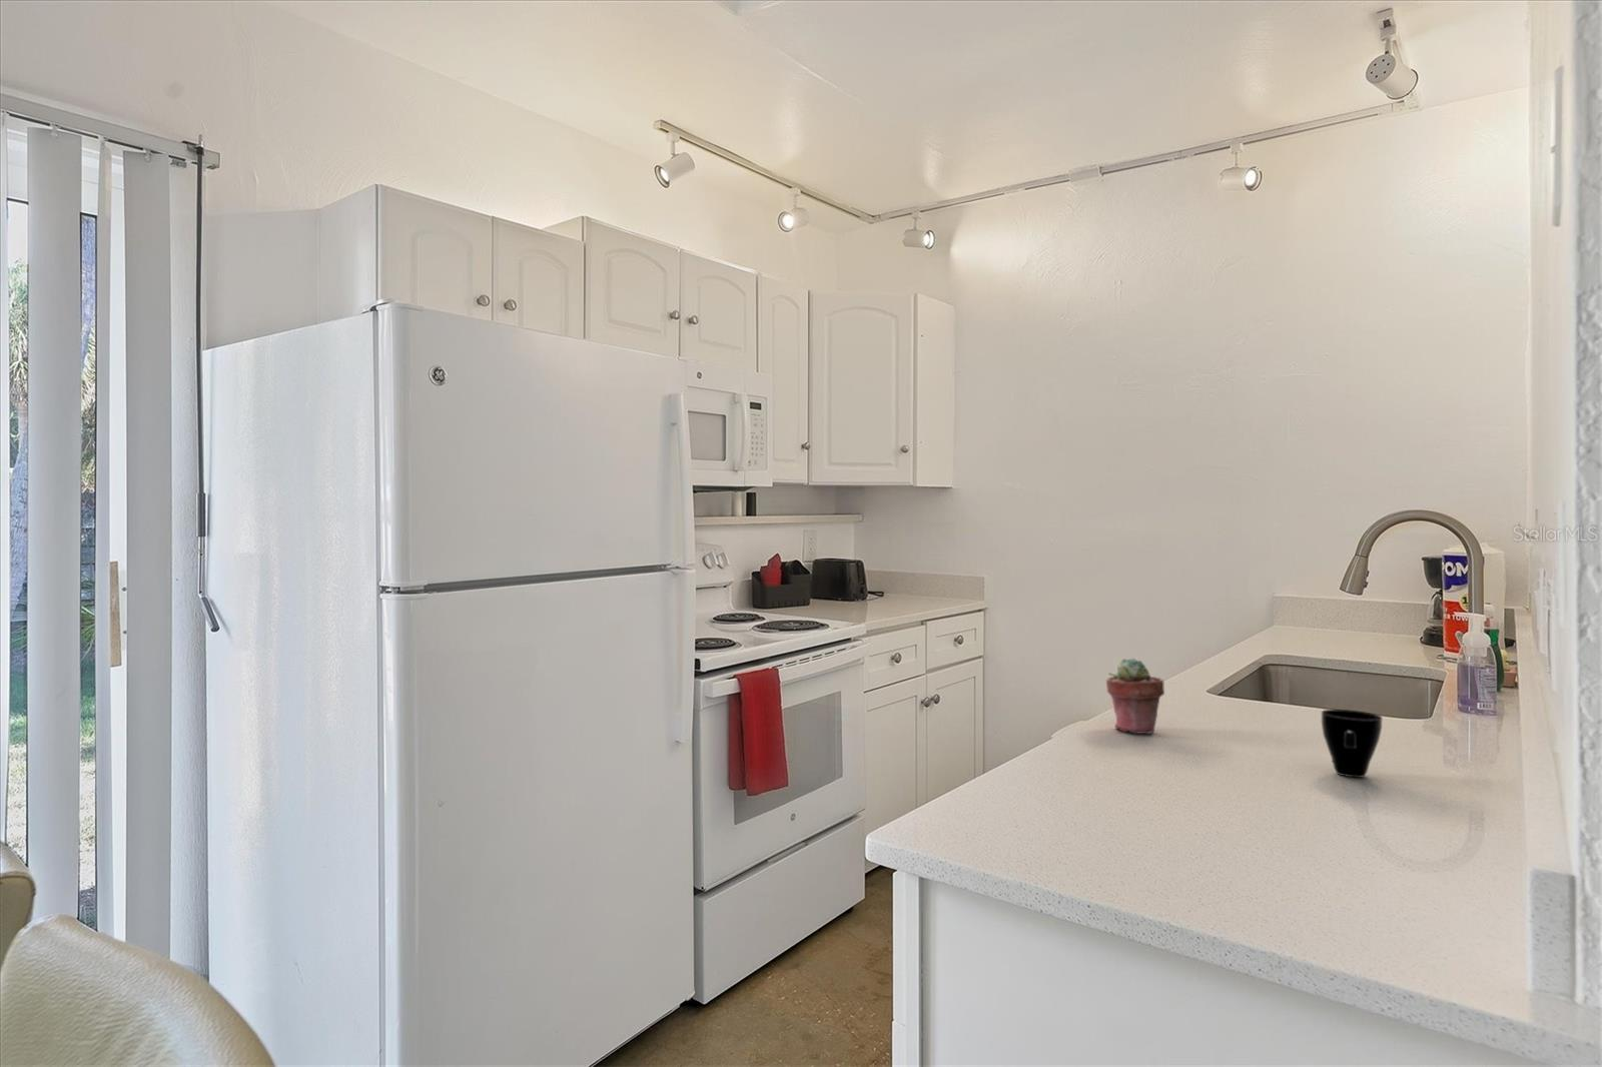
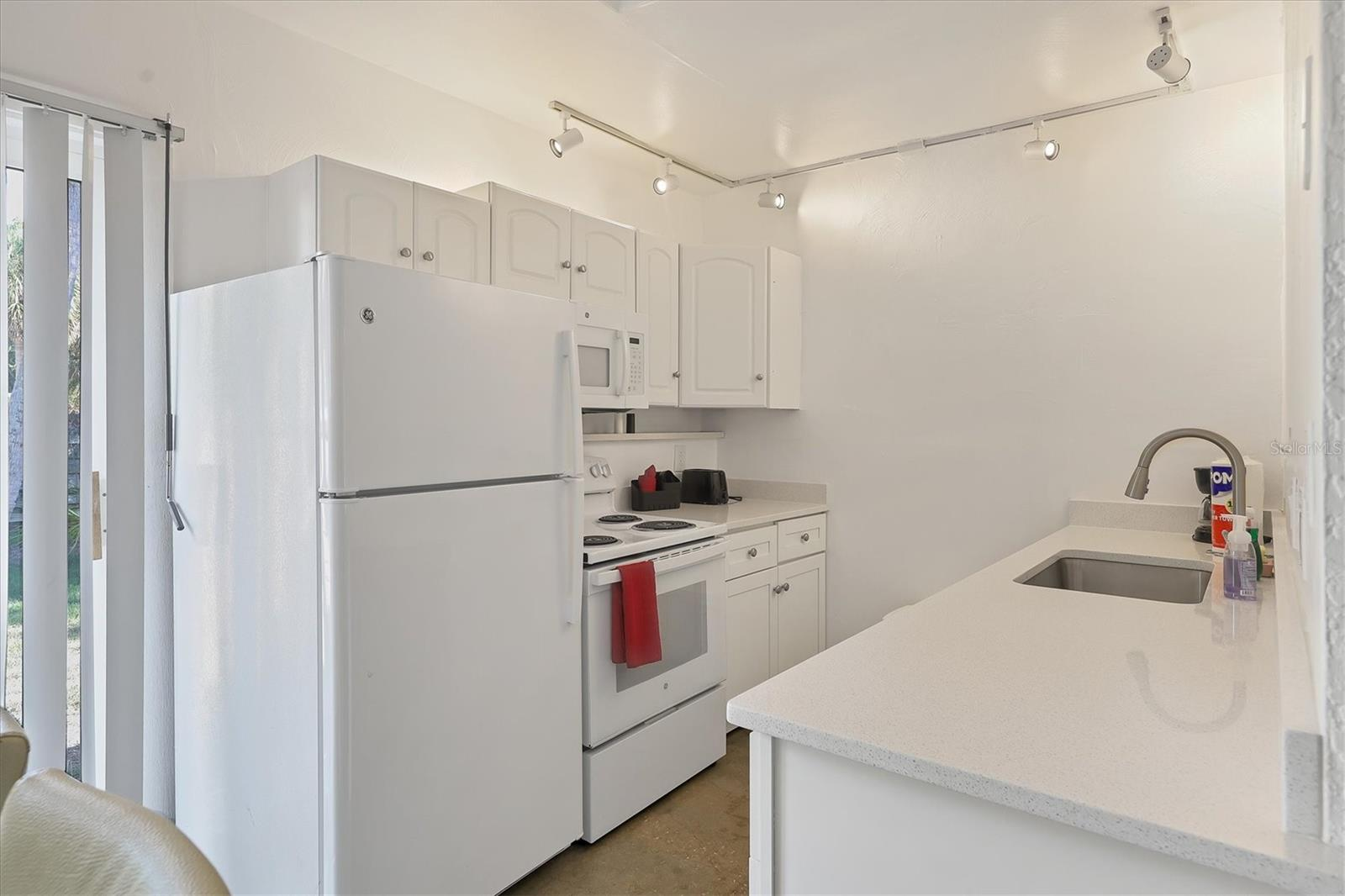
- cup [1321,709,1384,779]
- potted succulent [1105,656,1165,735]
